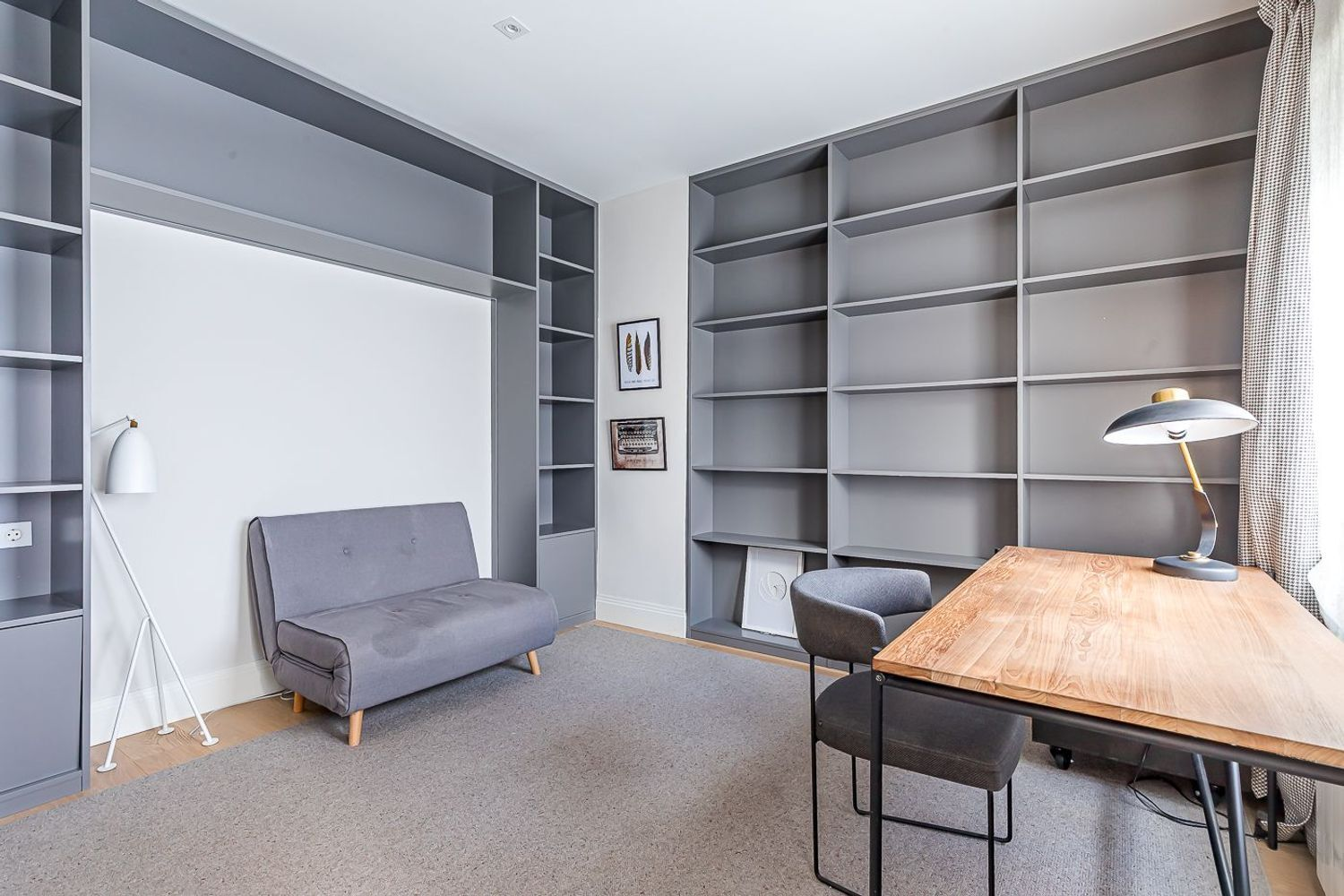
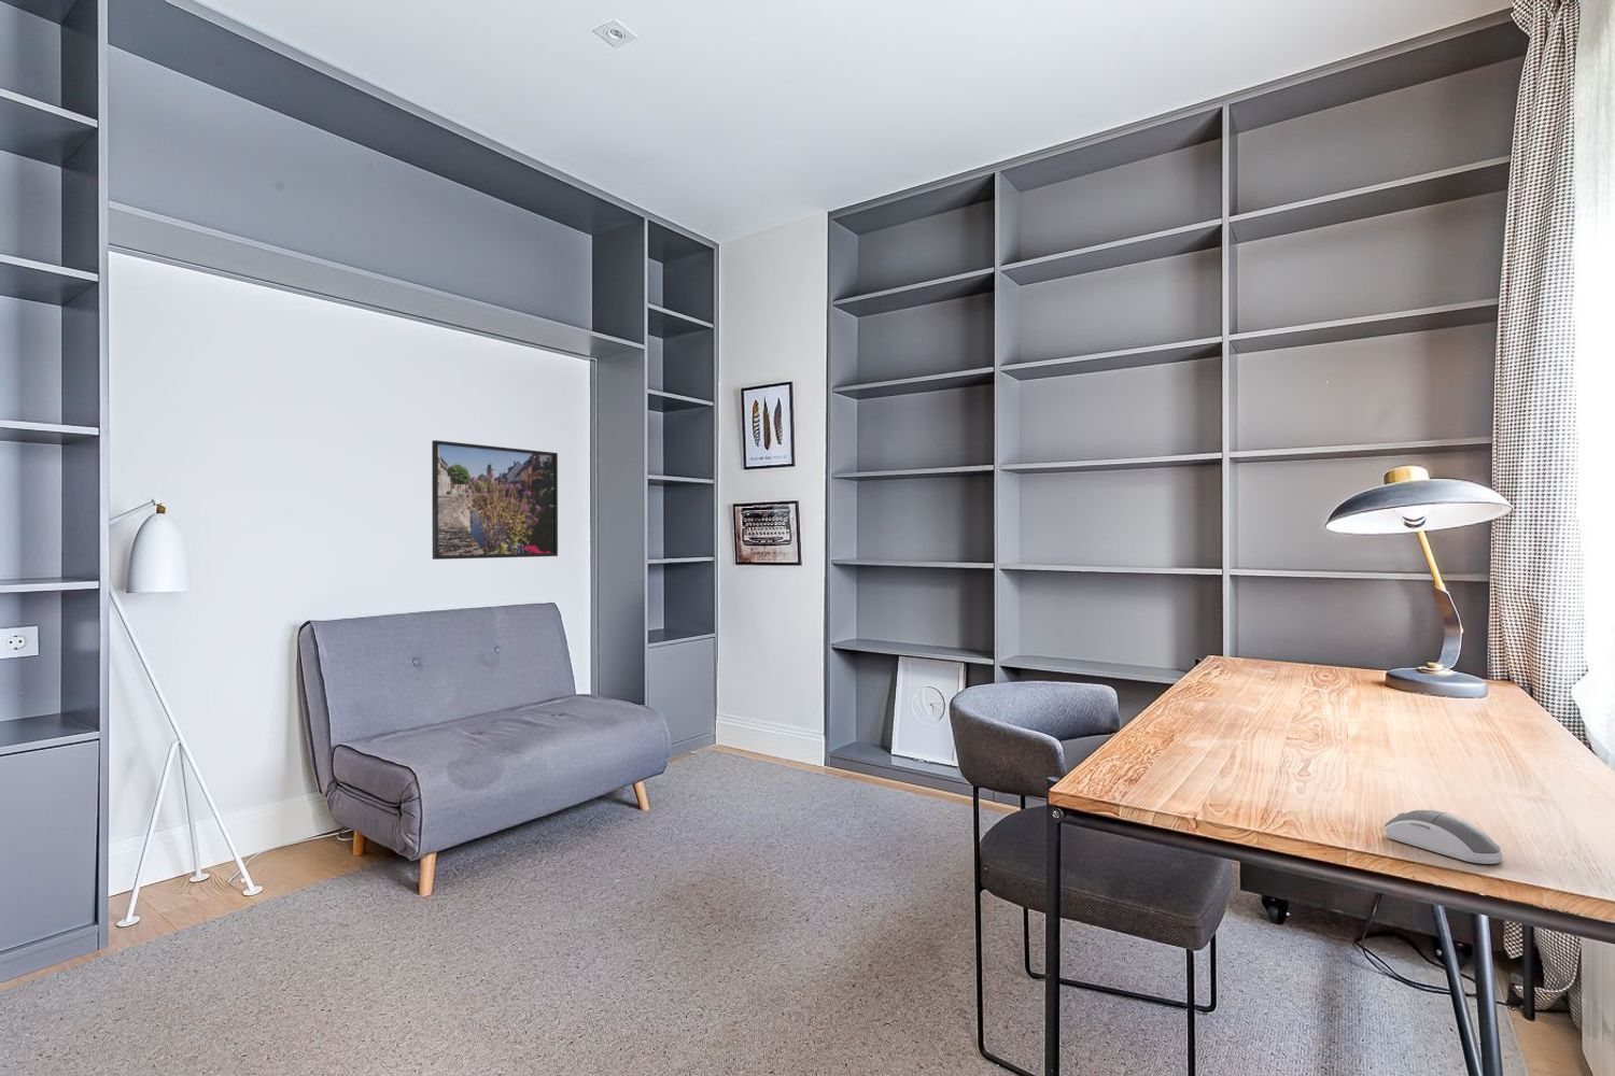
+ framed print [430,440,559,561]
+ computer mouse [1383,809,1504,865]
